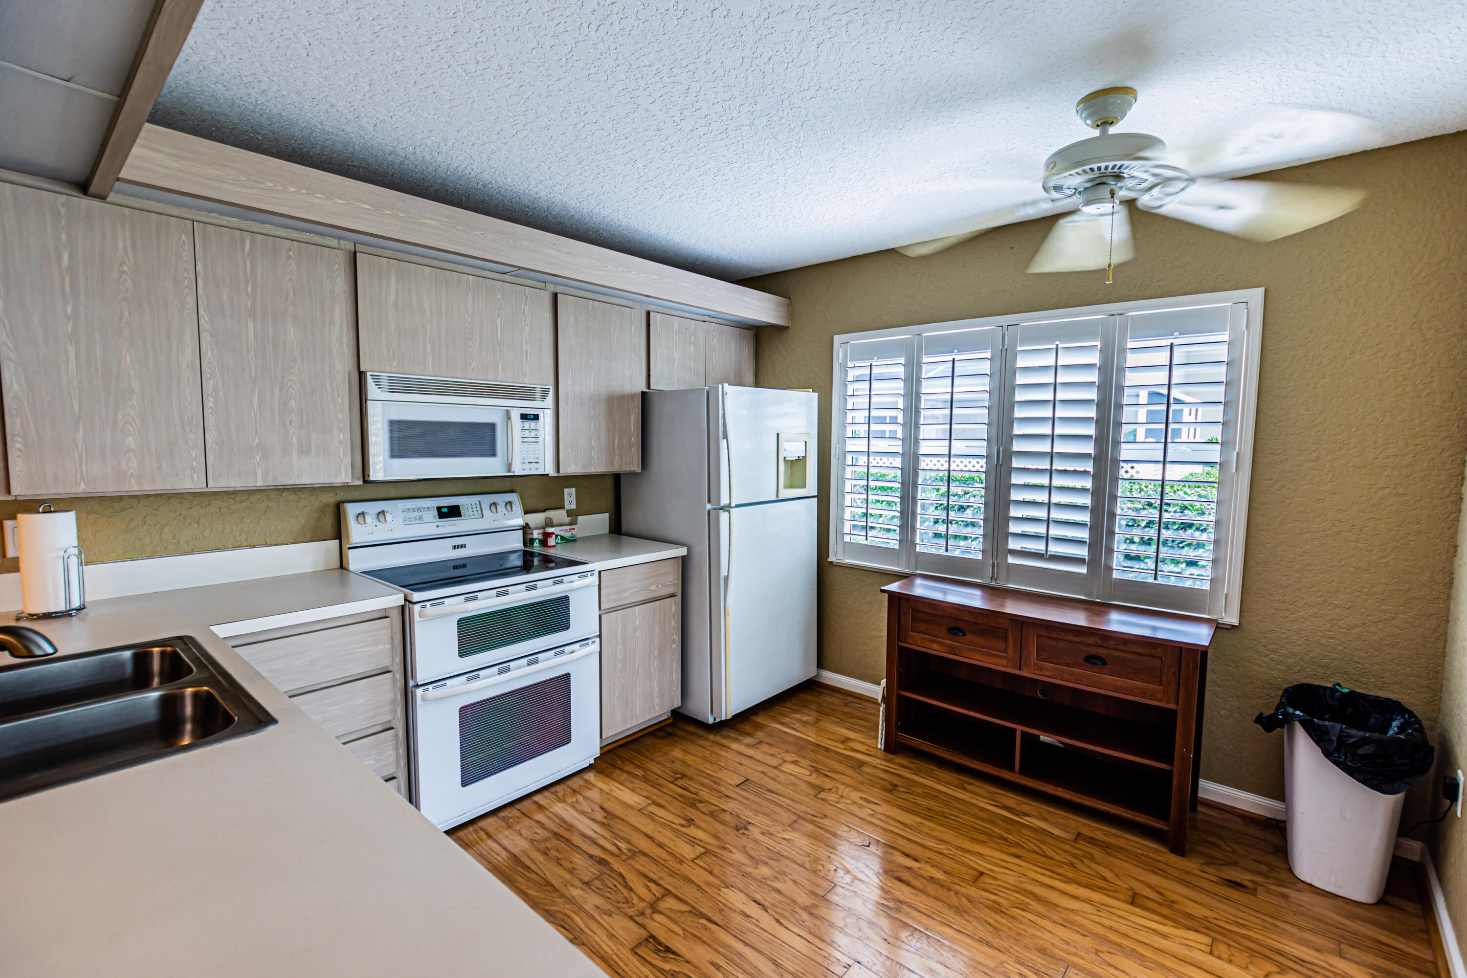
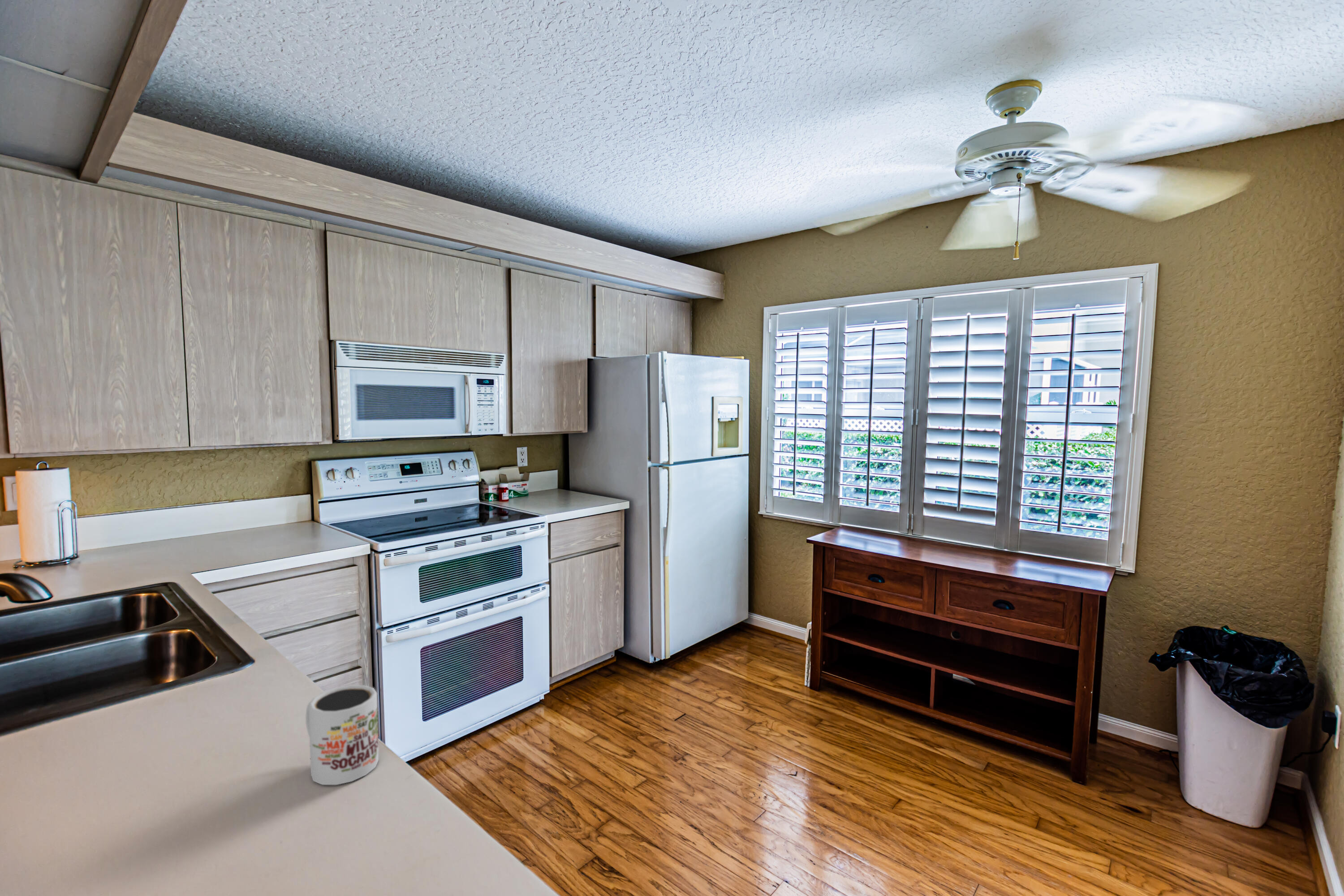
+ mug [305,685,379,785]
